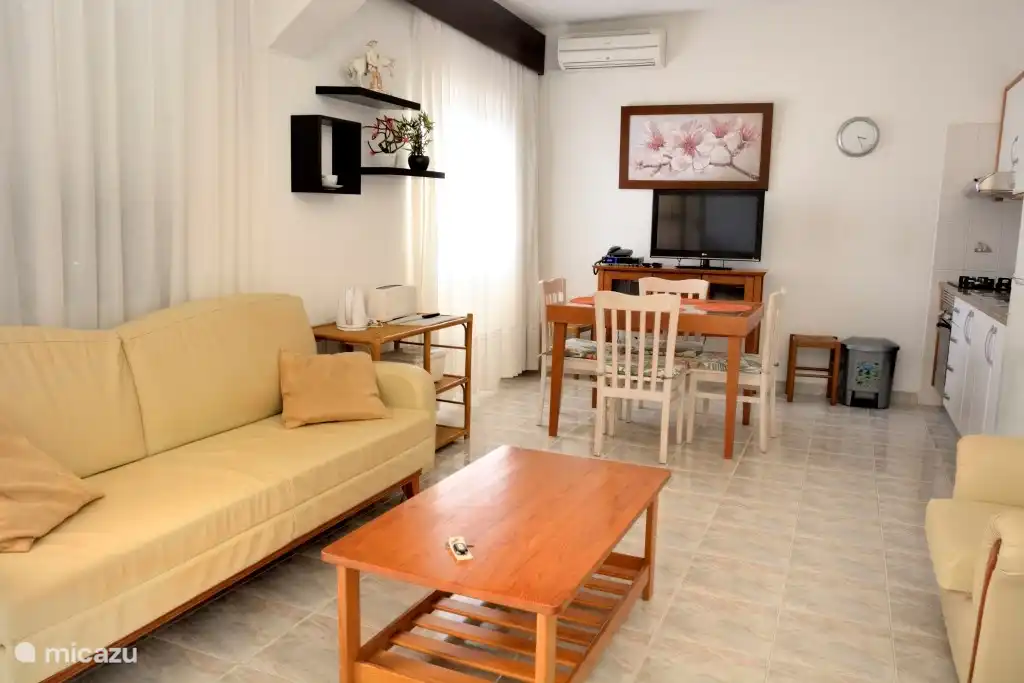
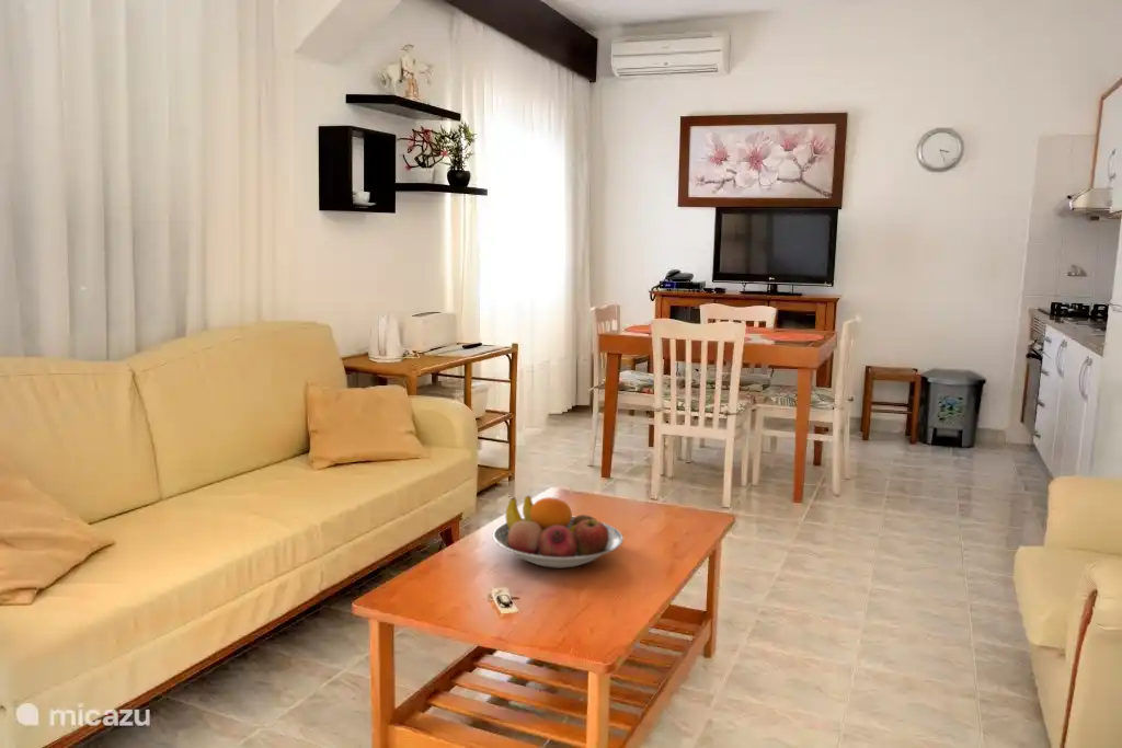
+ fruit bowl [491,495,625,569]
